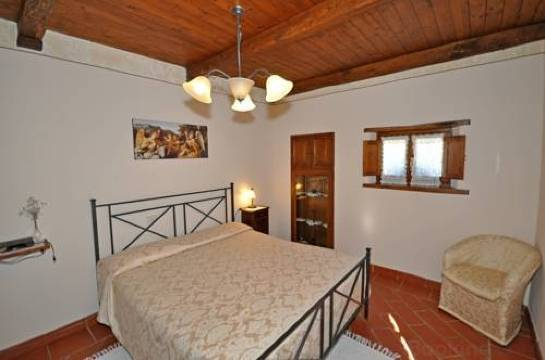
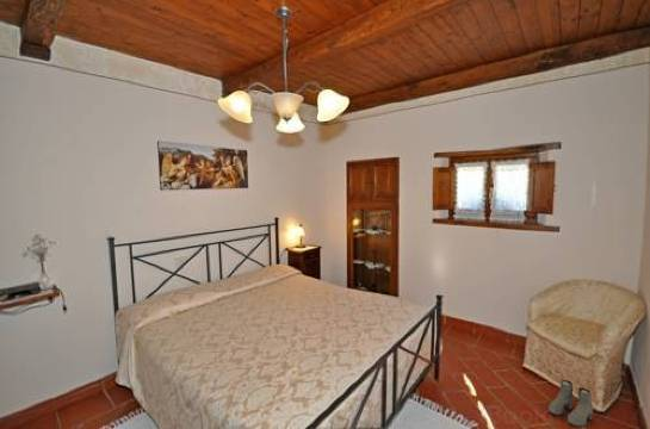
+ boots [547,379,594,428]
